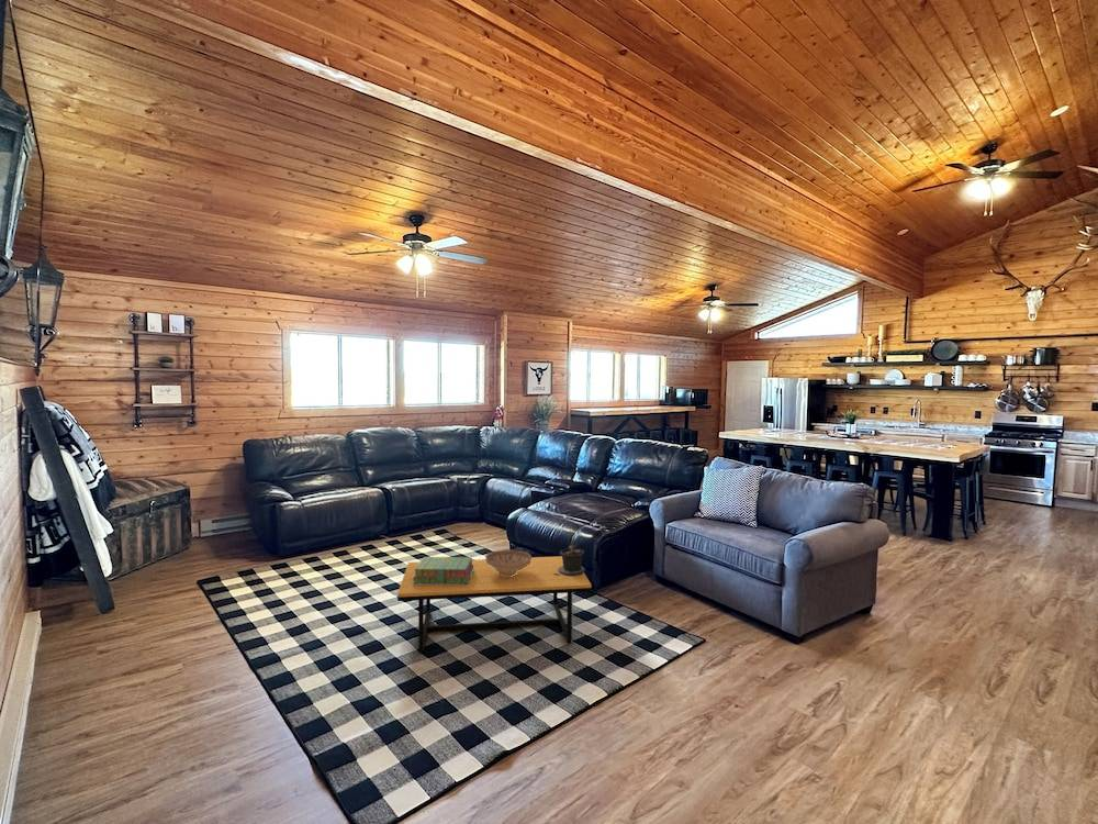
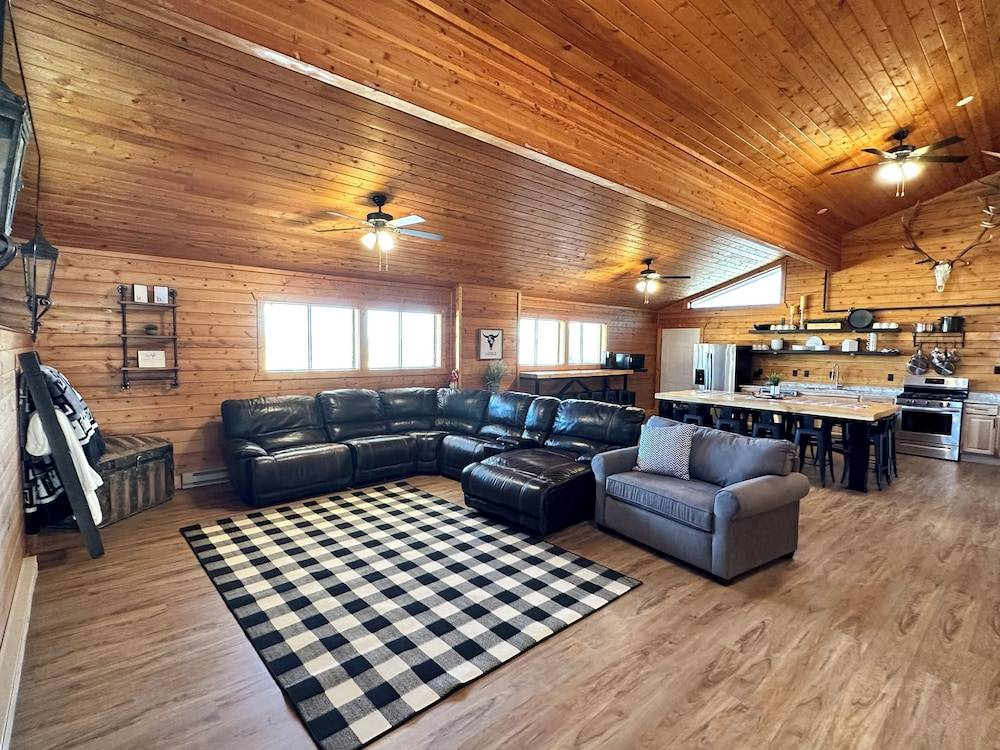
- coffee table [396,555,593,654]
- stack of books [413,556,473,584]
- decorative bowl [484,548,533,577]
- potted plant [554,524,586,576]
